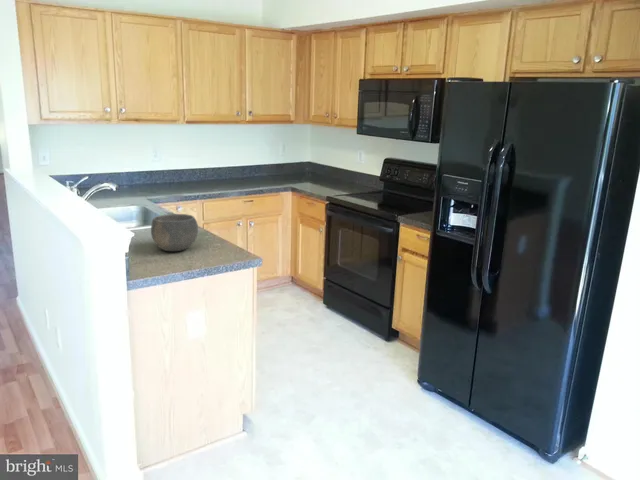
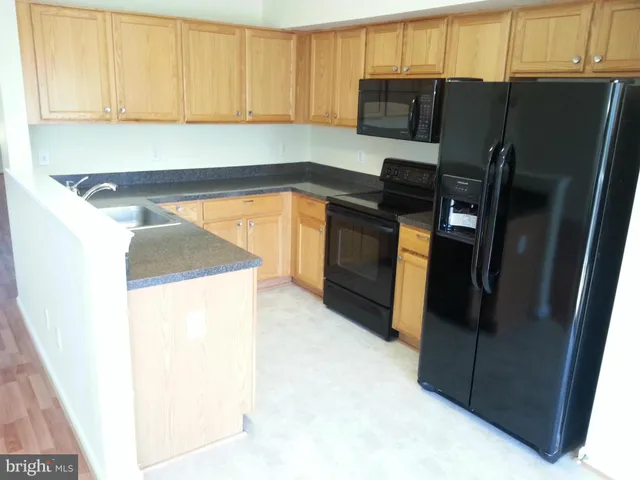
- bowl [150,213,199,252]
